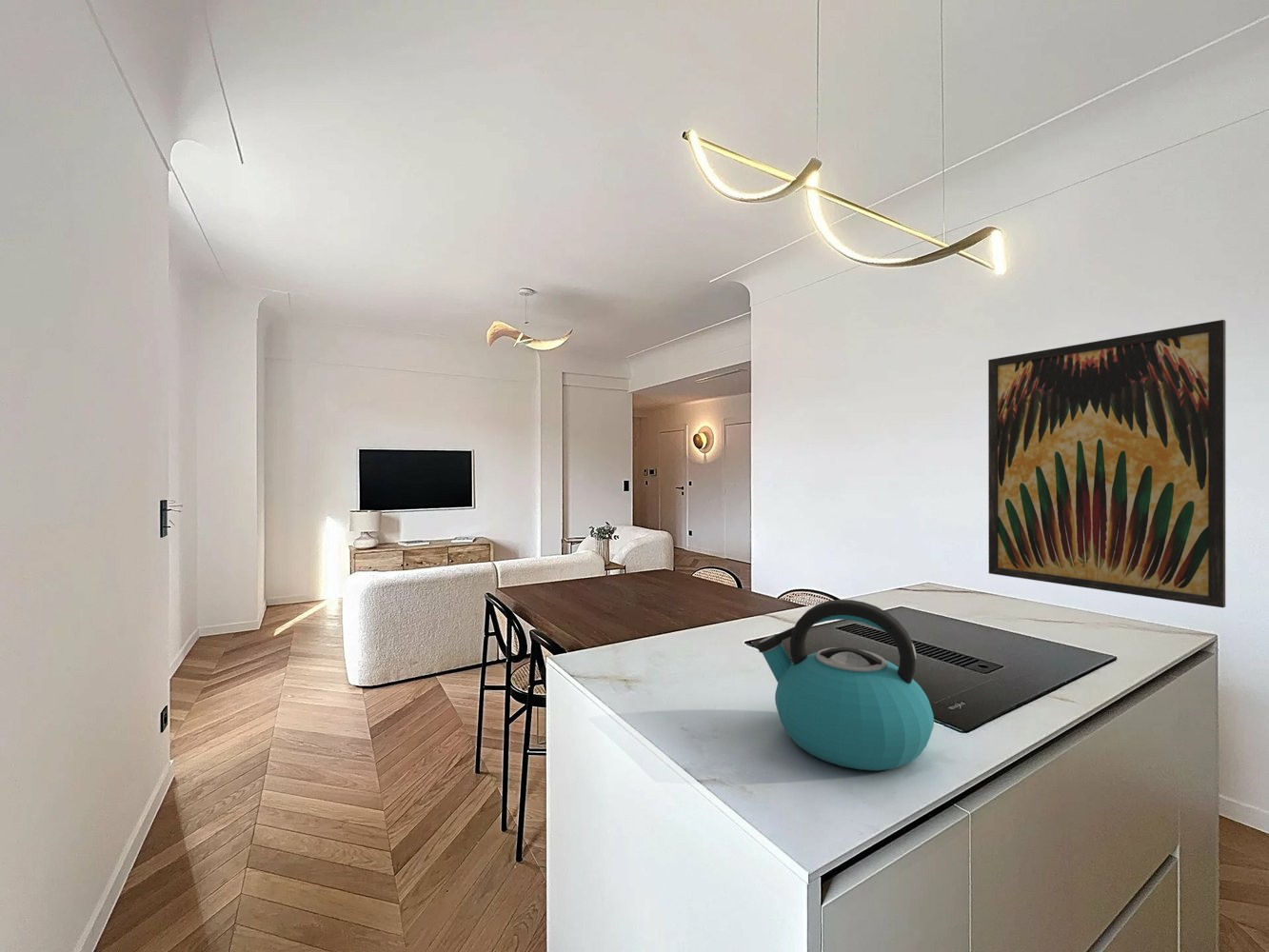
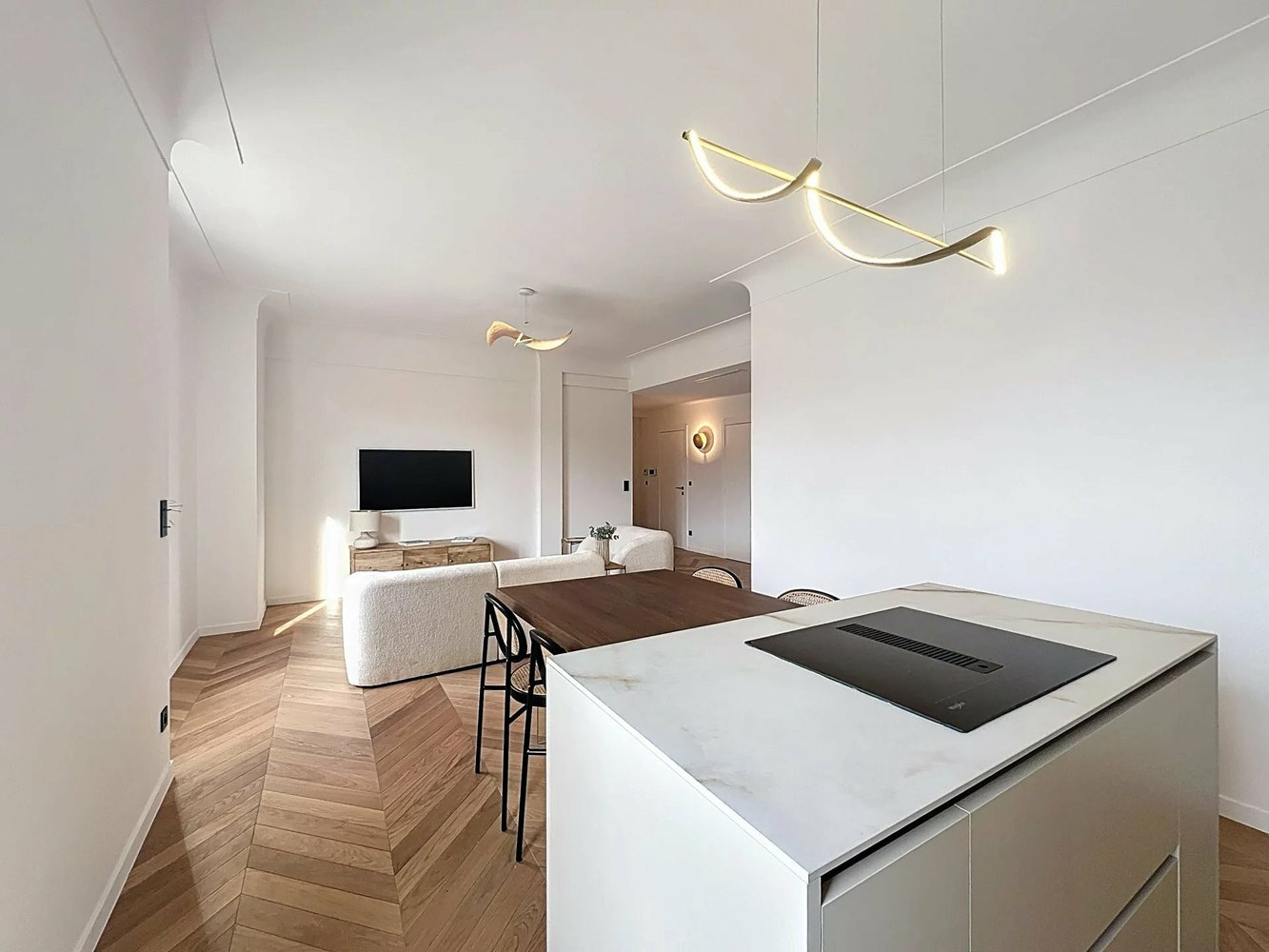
- kettle [756,599,935,771]
- wall art [987,319,1226,608]
